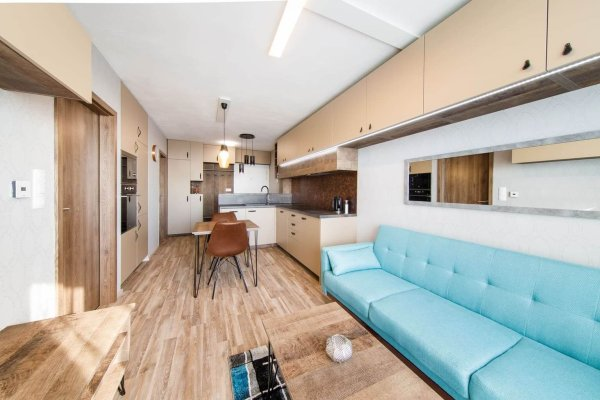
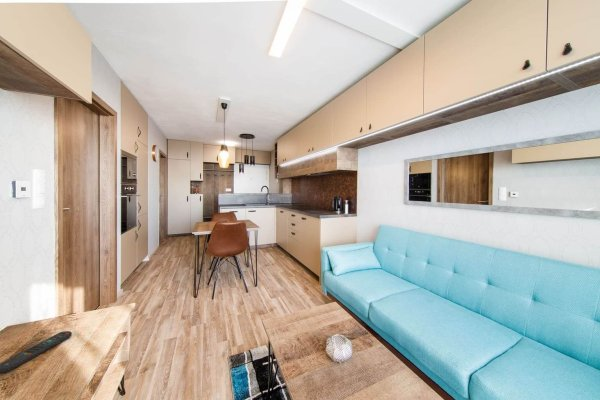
+ remote control [0,330,73,374]
